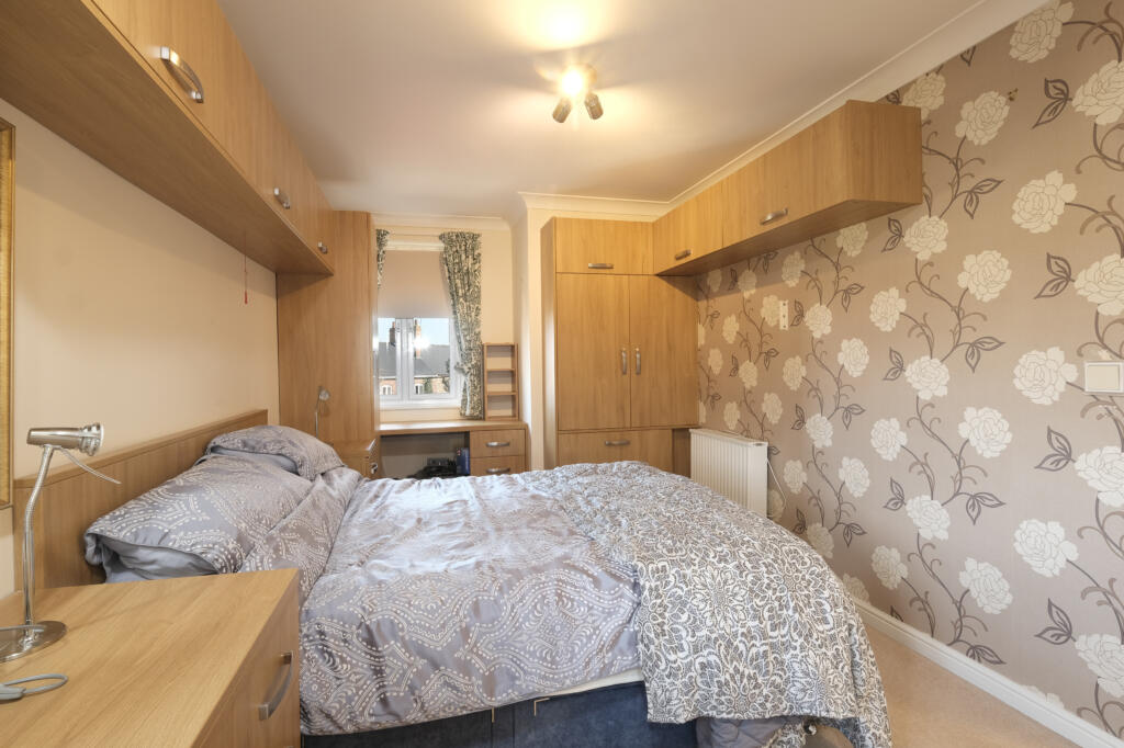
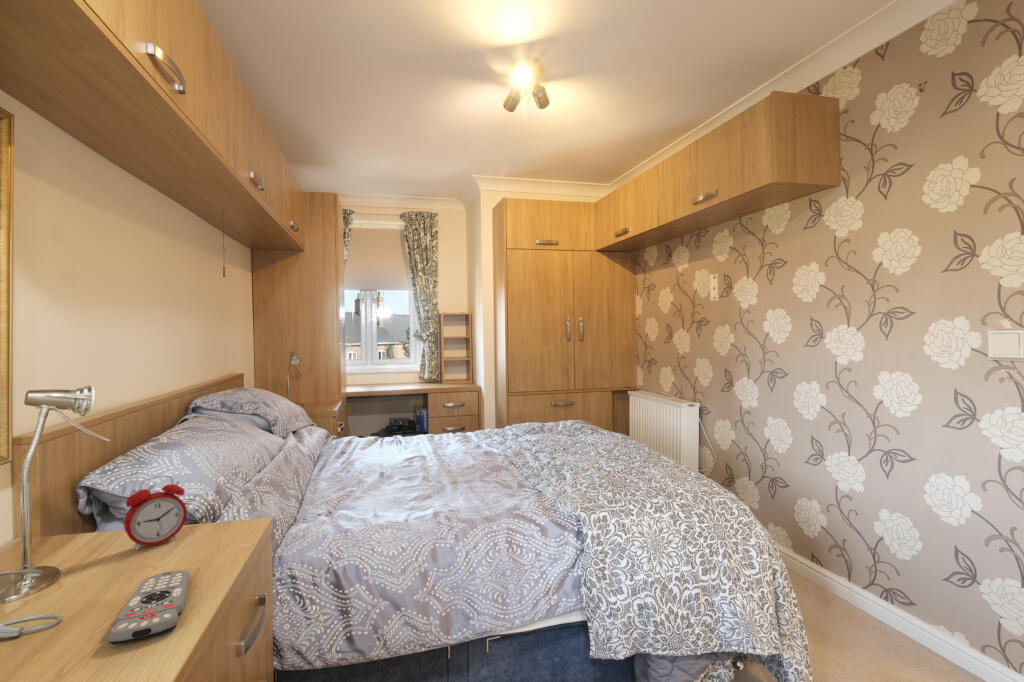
+ remote control [107,569,191,645]
+ alarm clock [123,475,188,551]
